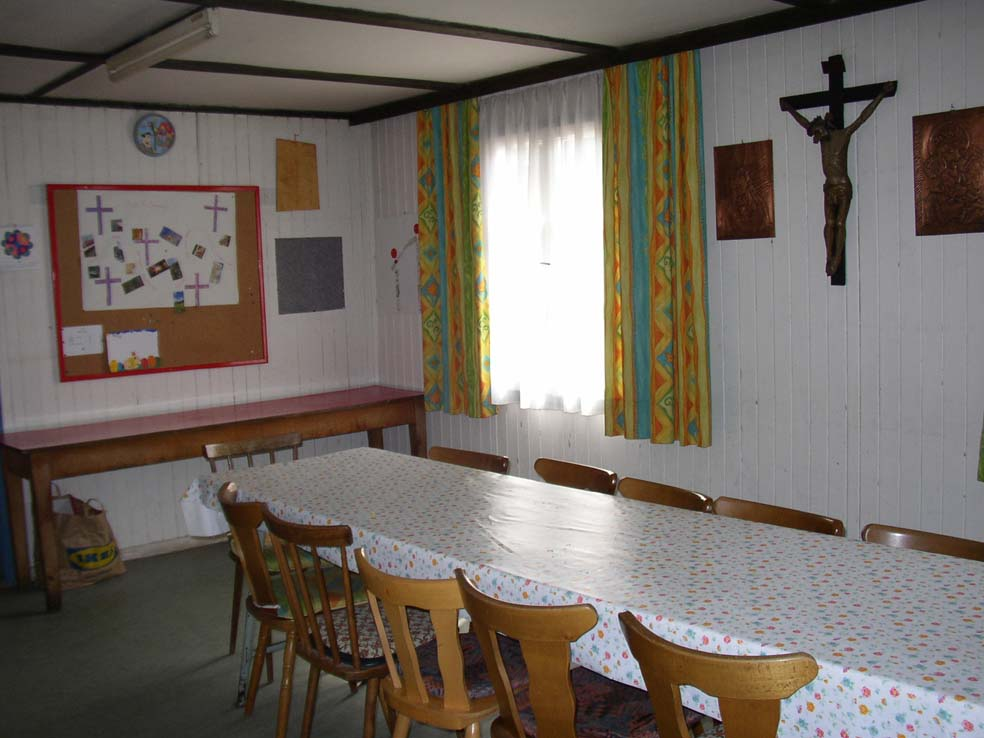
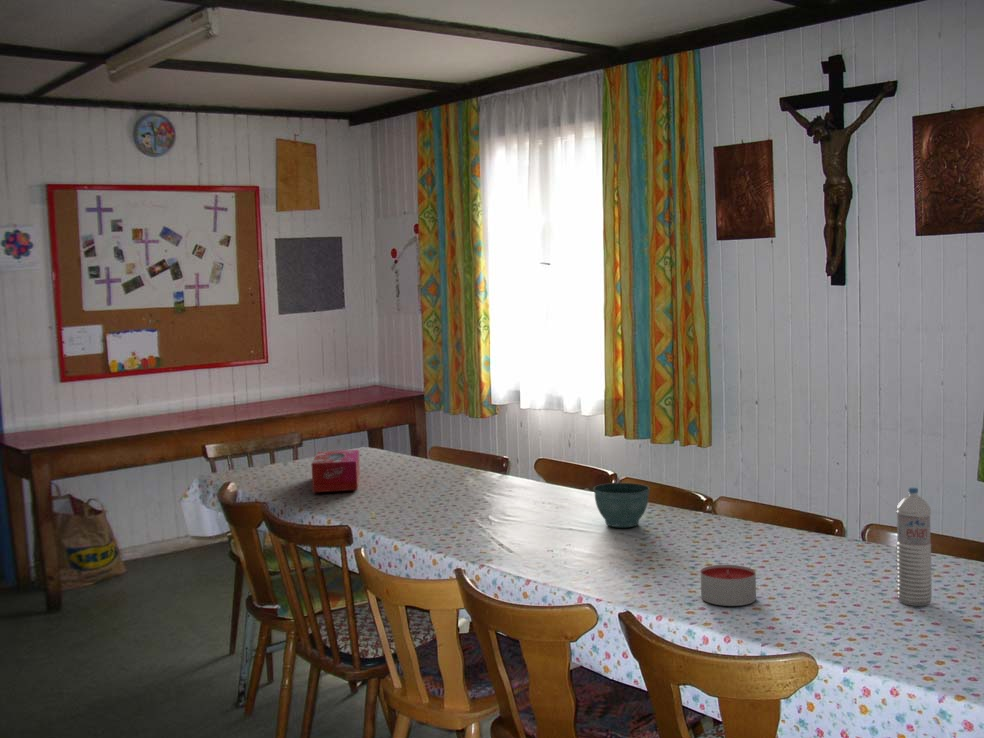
+ candle [700,564,757,607]
+ flower pot [593,482,651,528]
+ tissue box [311,449,361,493]
+ water bottle [895,487,933,607]
